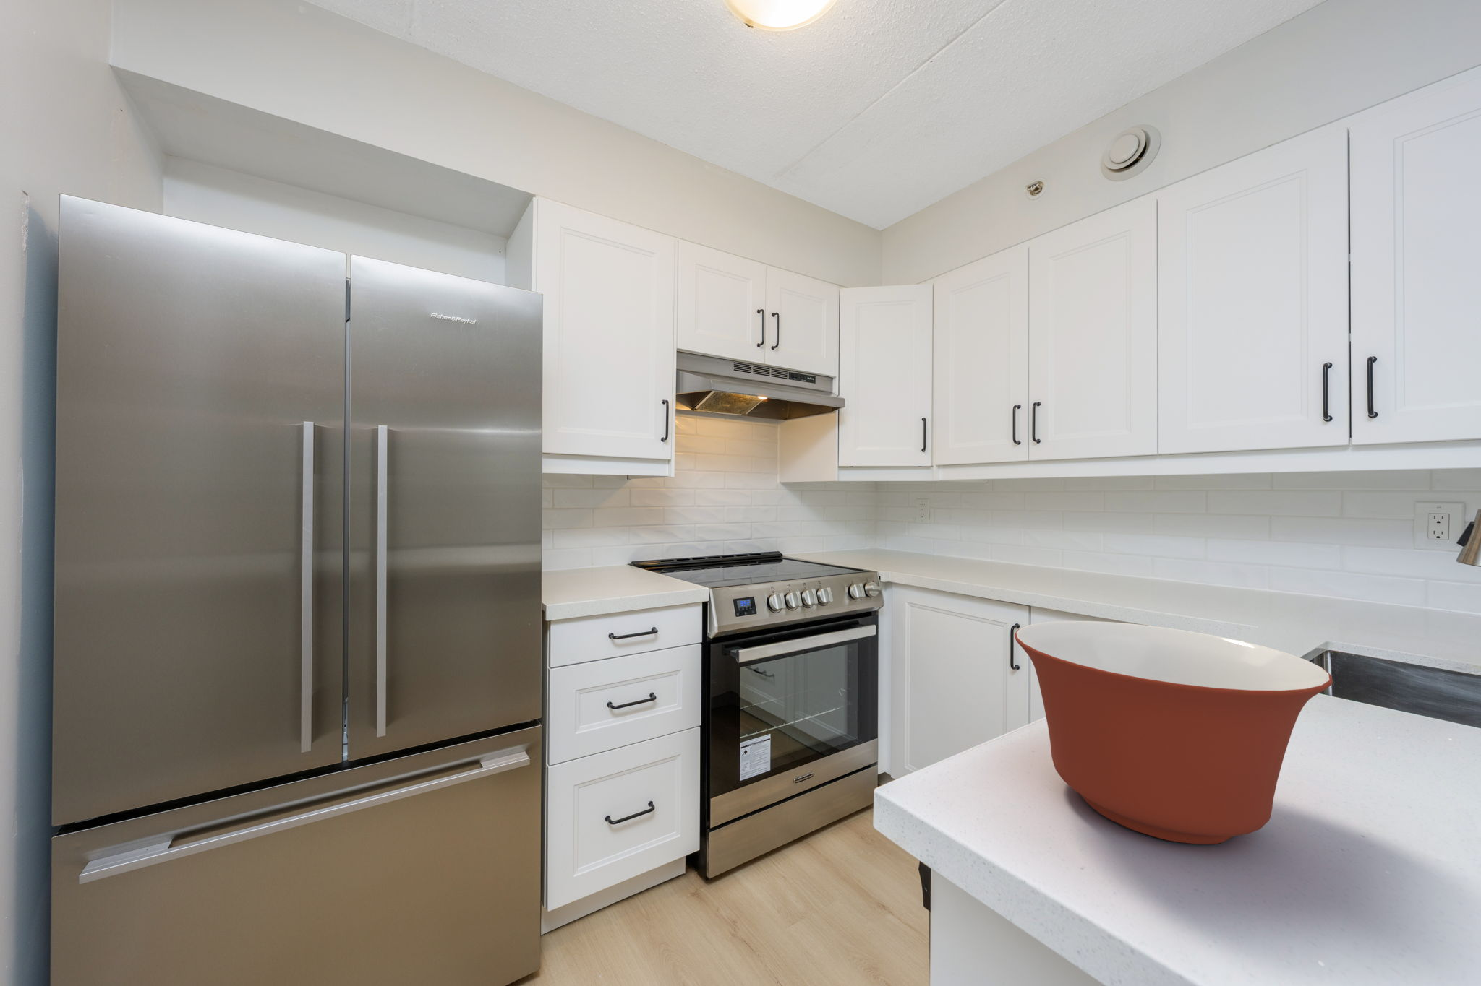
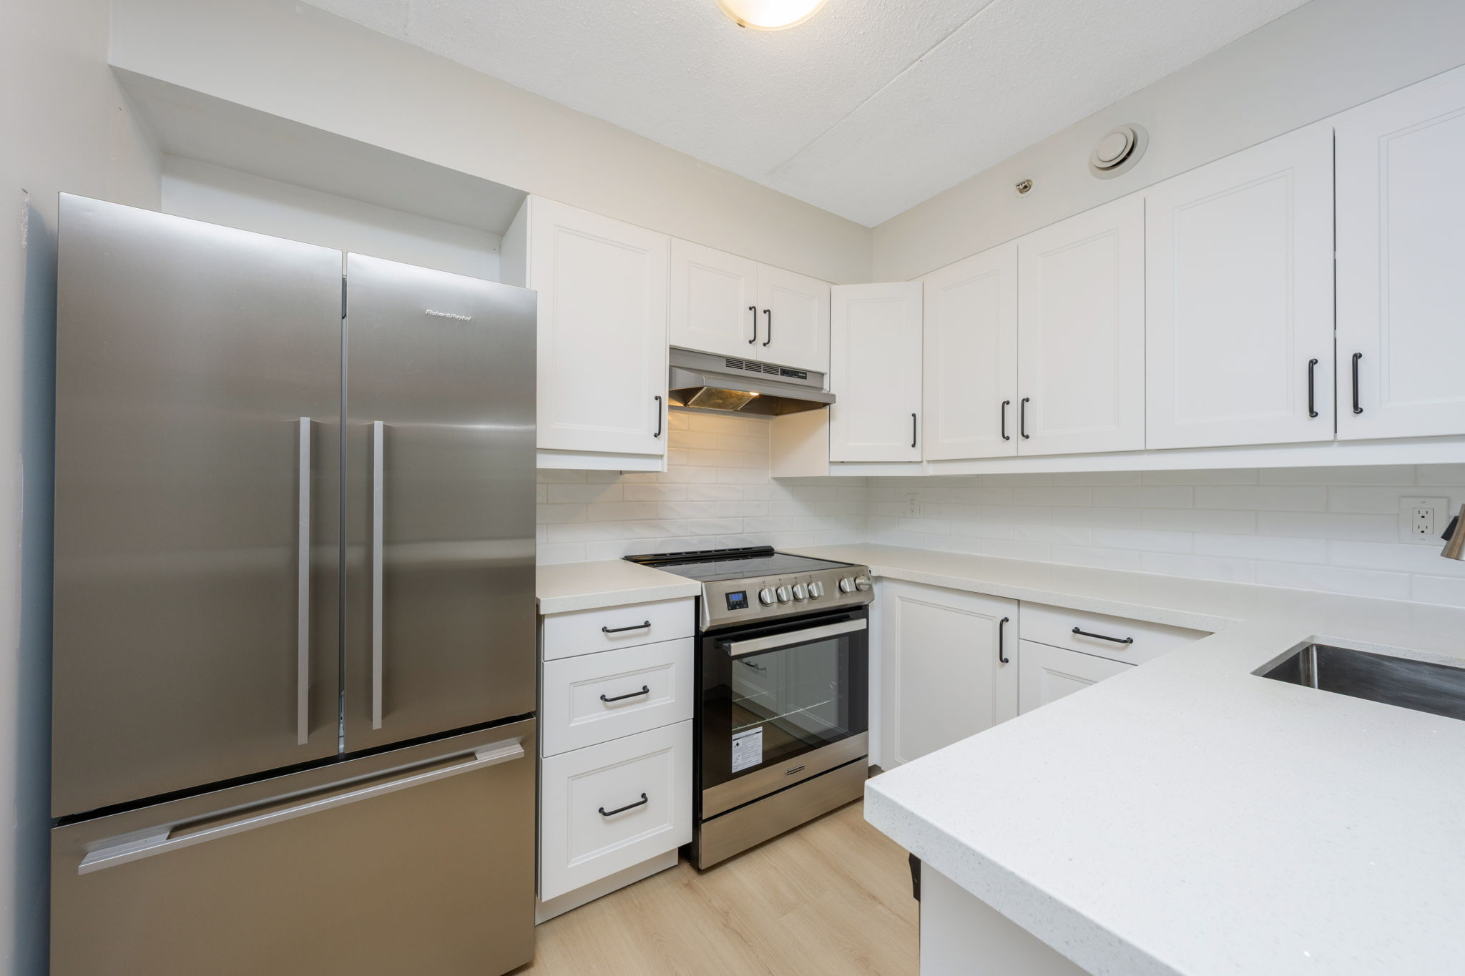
- mixing bowl [1014,621,1333,845]
